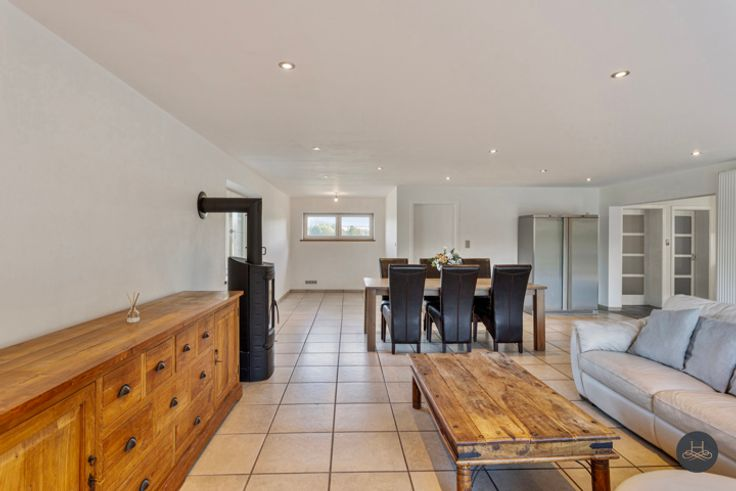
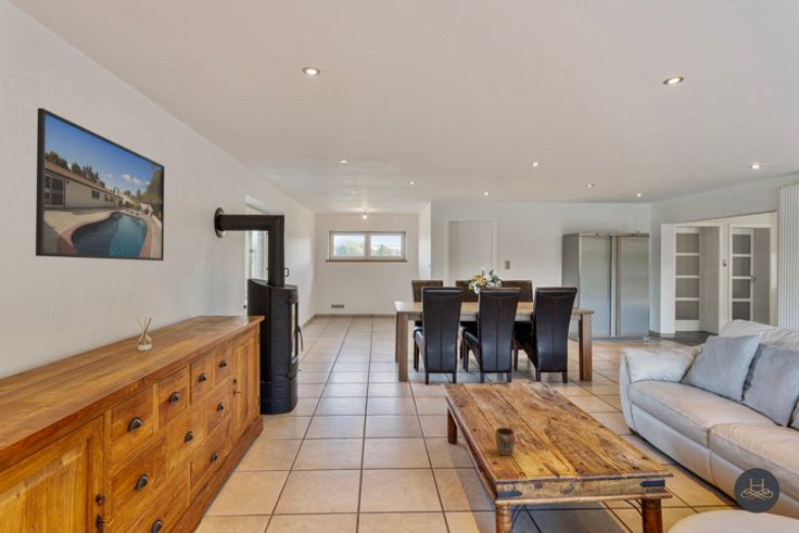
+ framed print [35,107,166,262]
+ mug [494,427,516,456]
